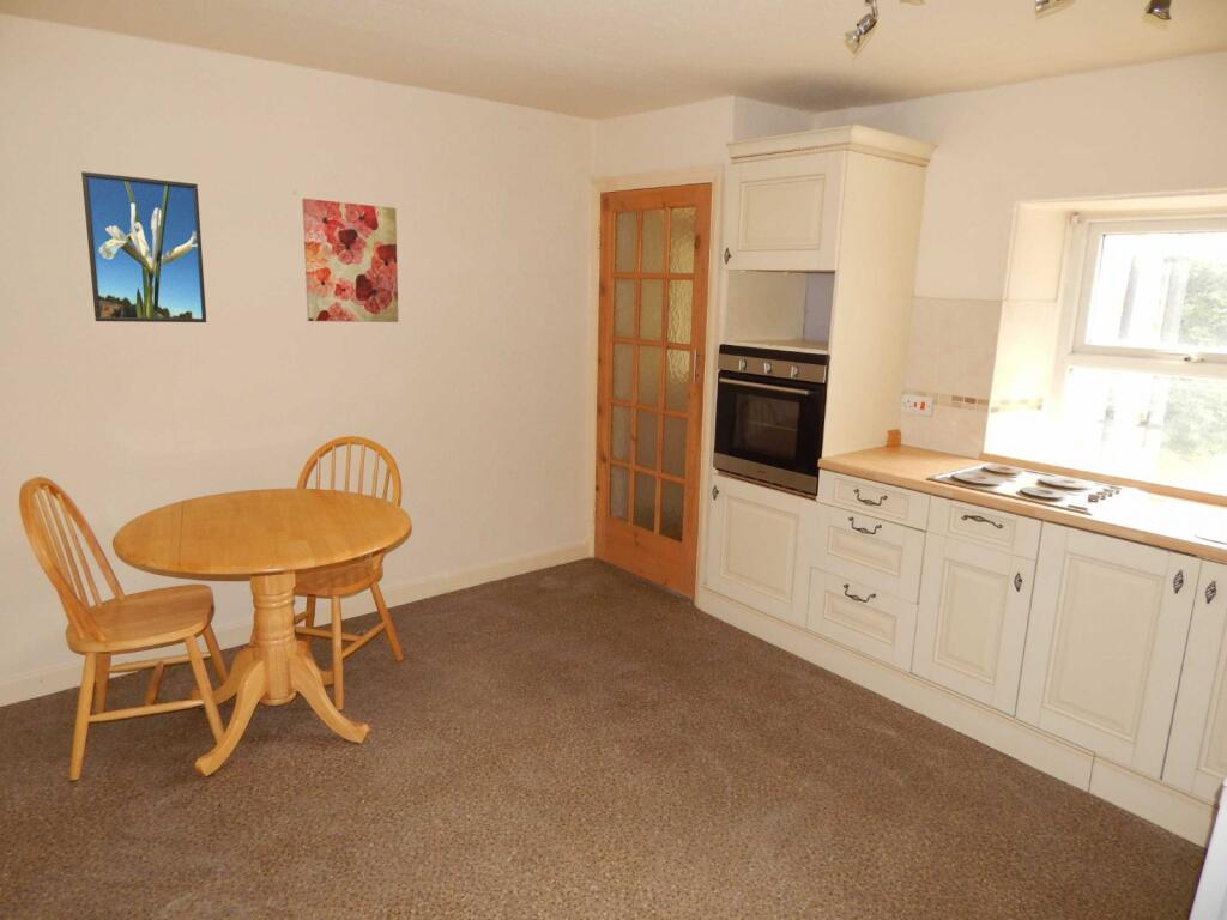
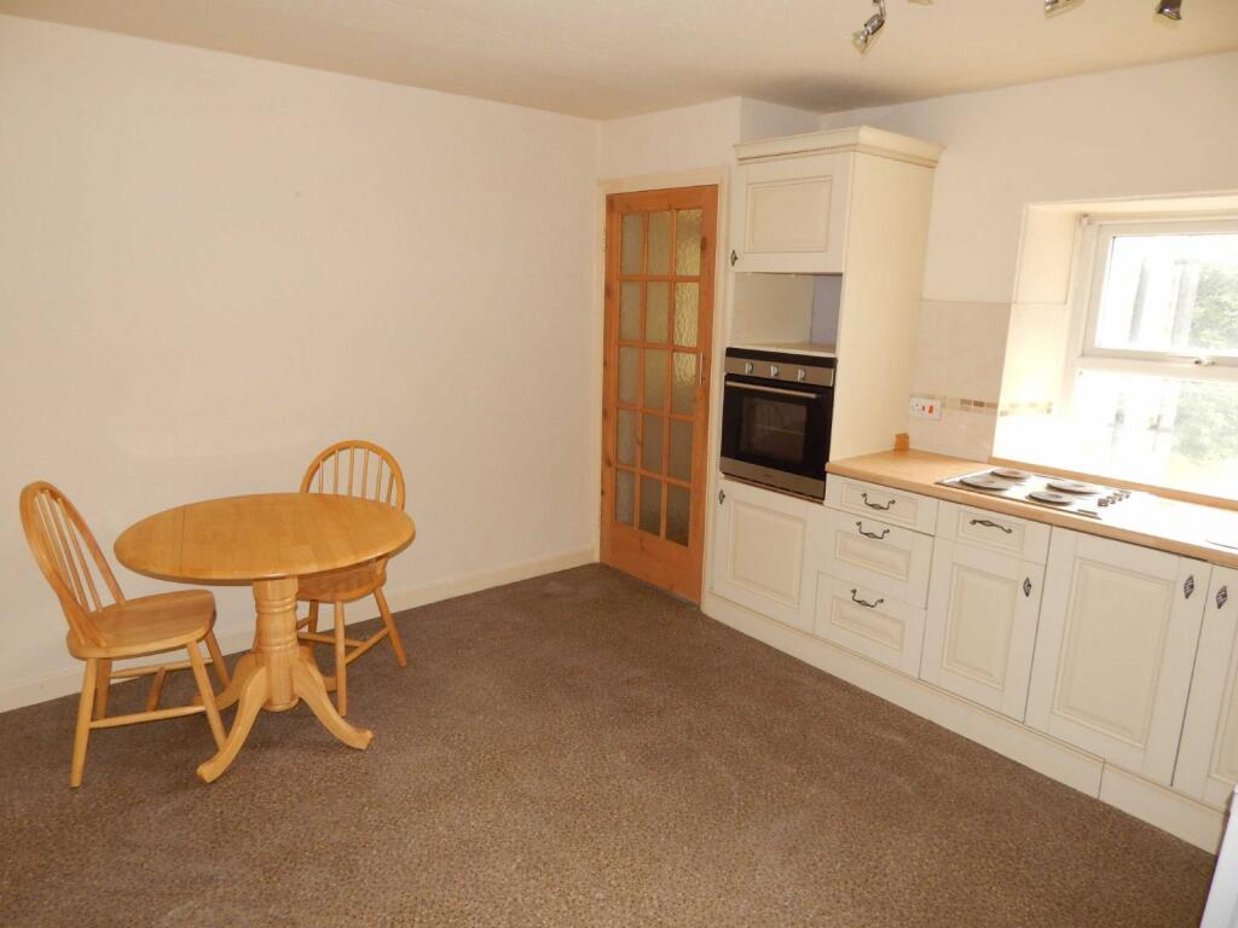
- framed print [80,170,207,323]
- wall art [301,198,400,323]
